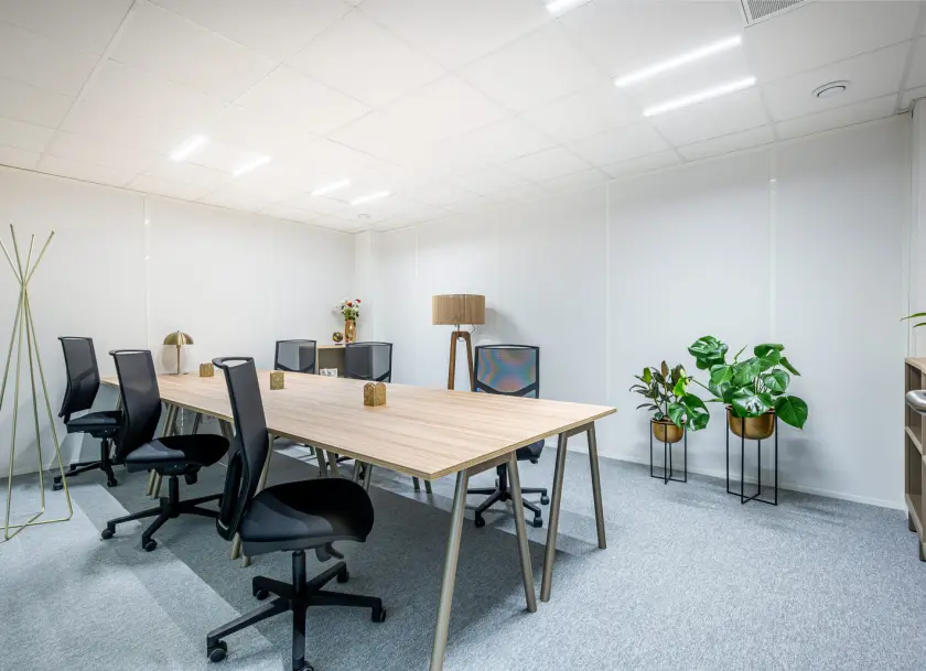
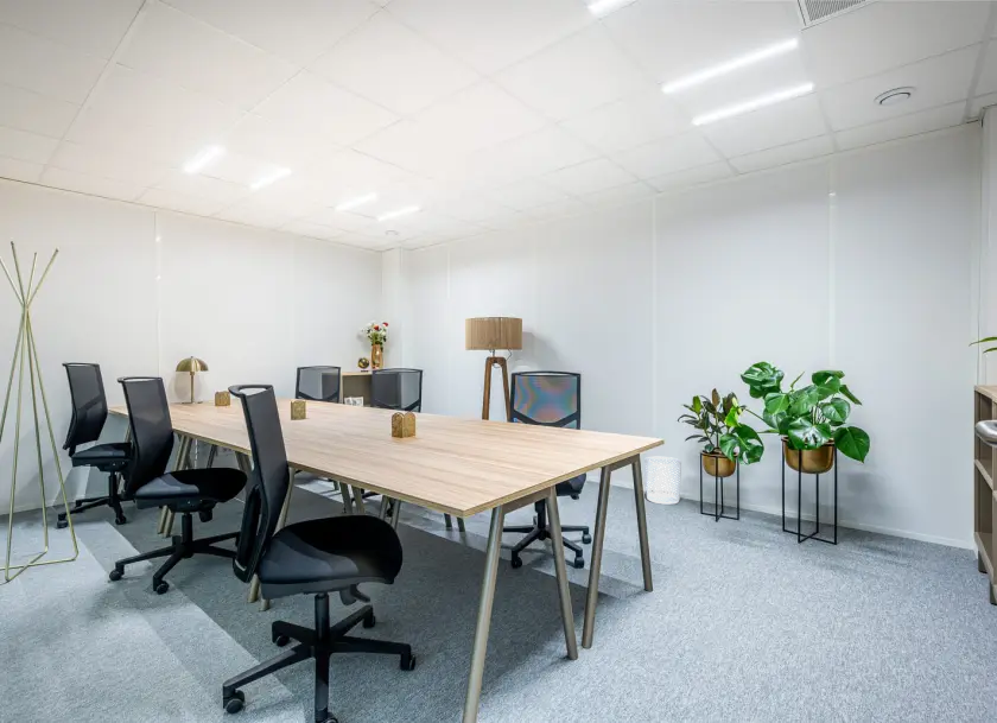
+ waste bin [643,456,682,506]
